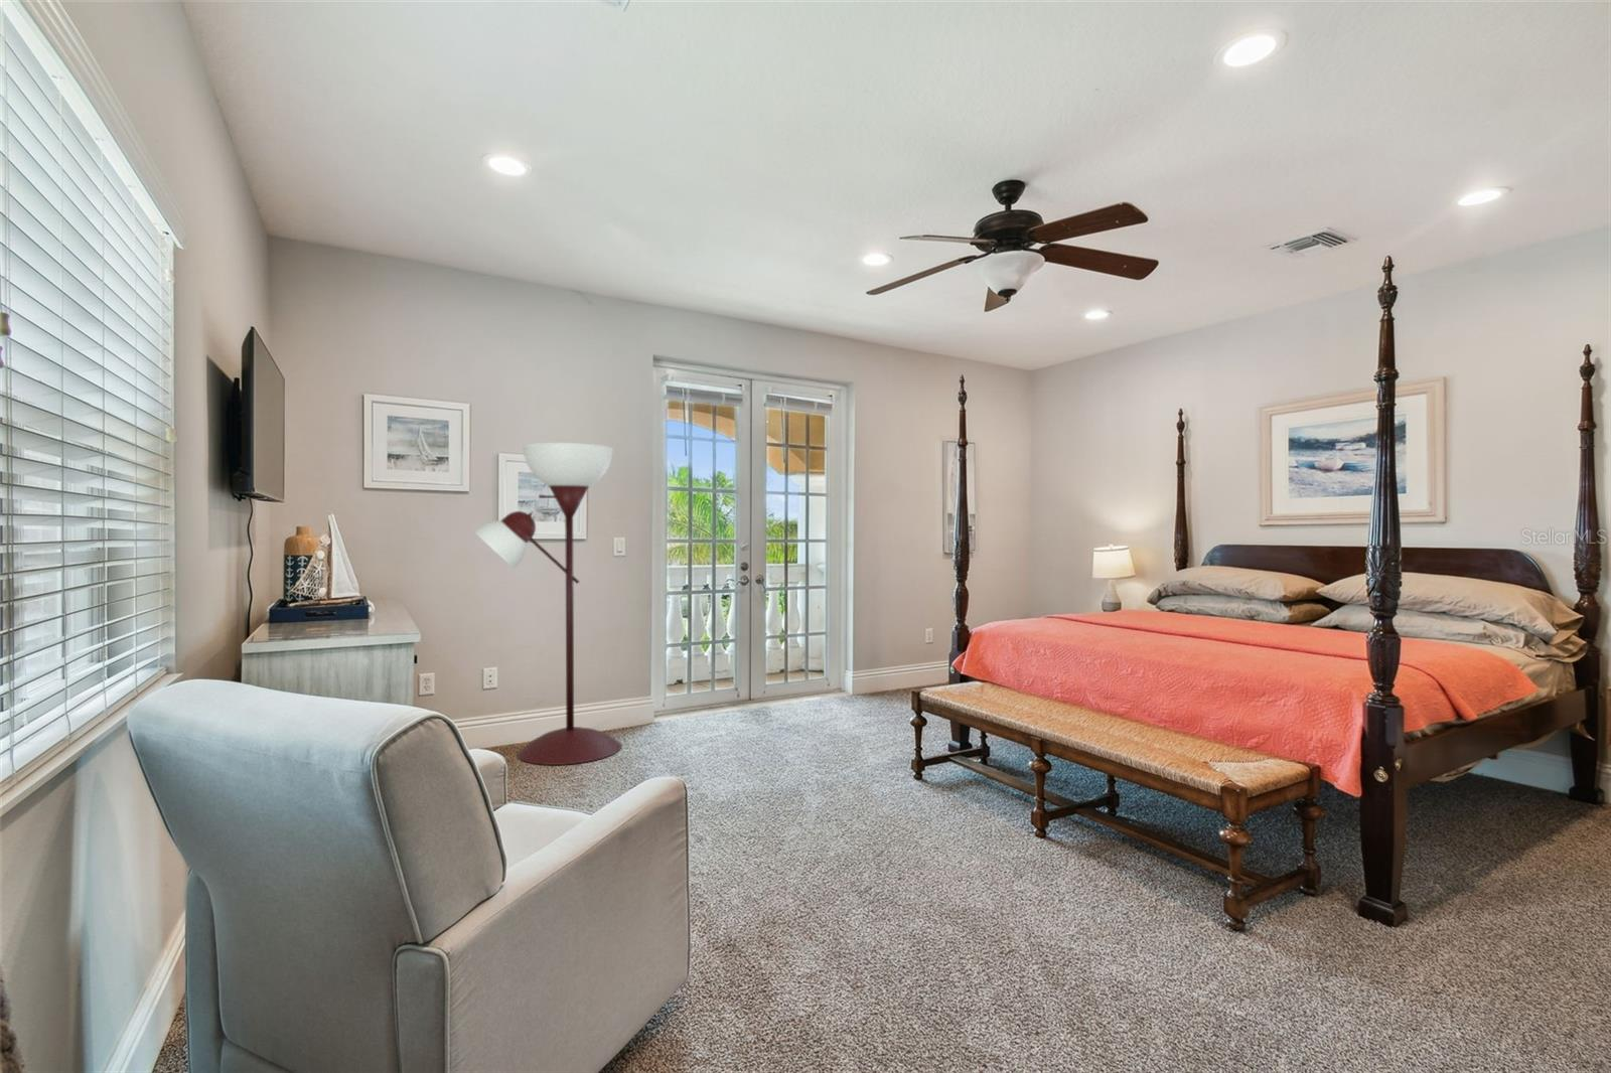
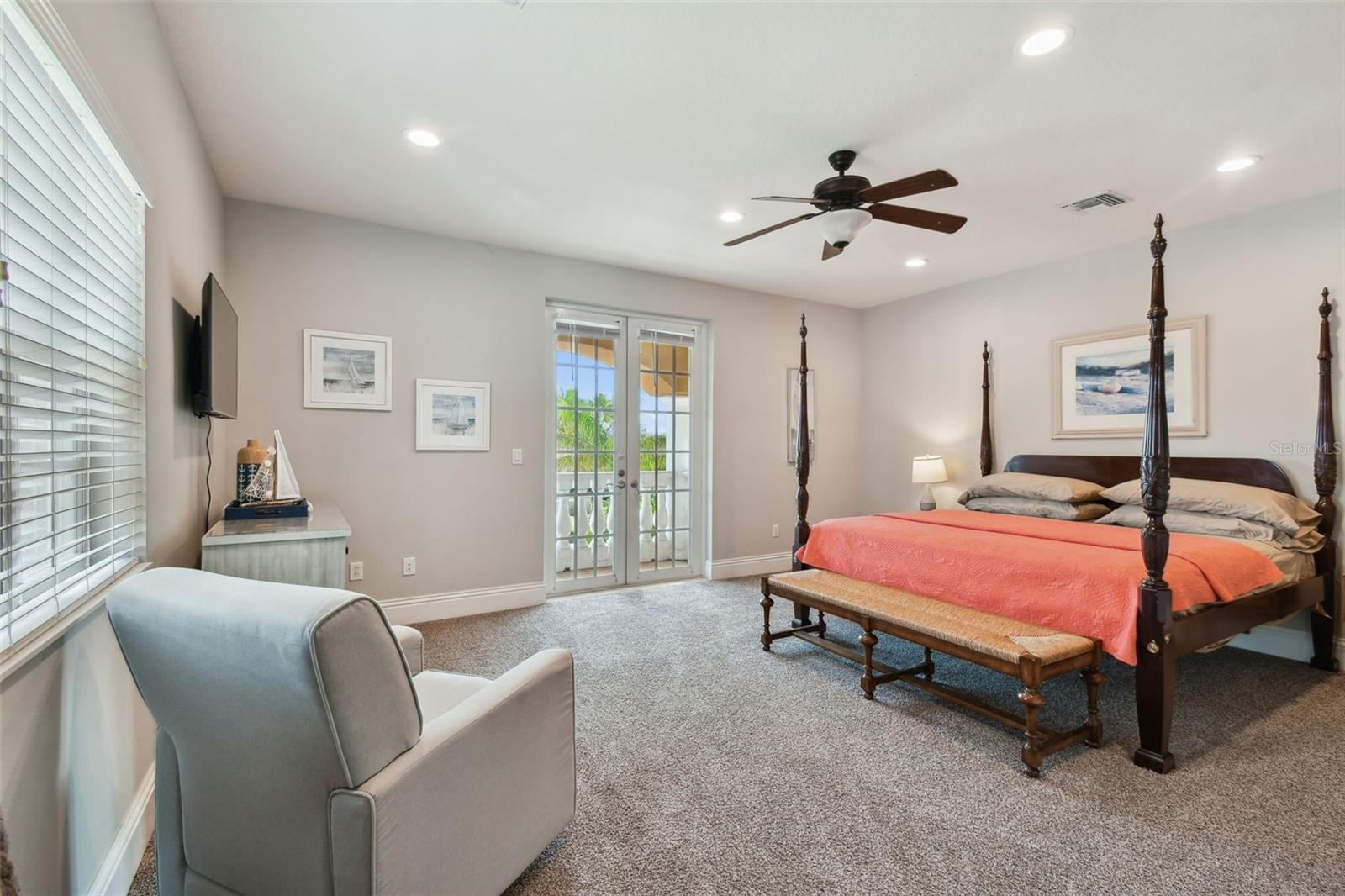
- floor lamp [473,442,623,766]
